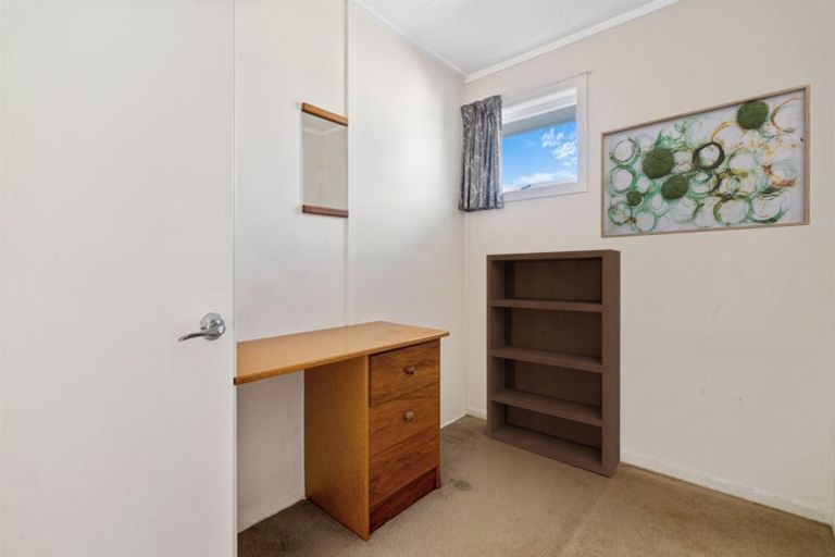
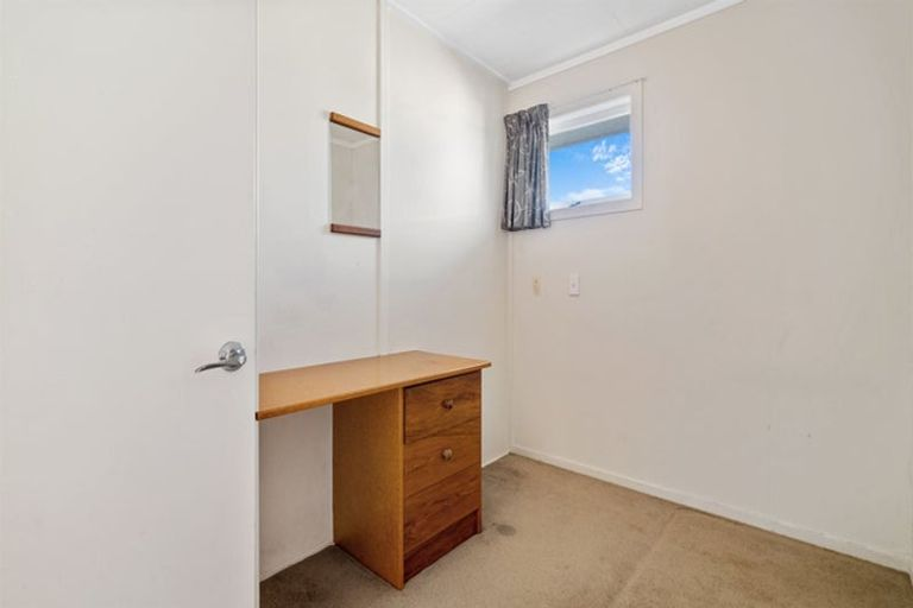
- bookcase [485,248,622,478]
- wall art [600,83,811,239]
